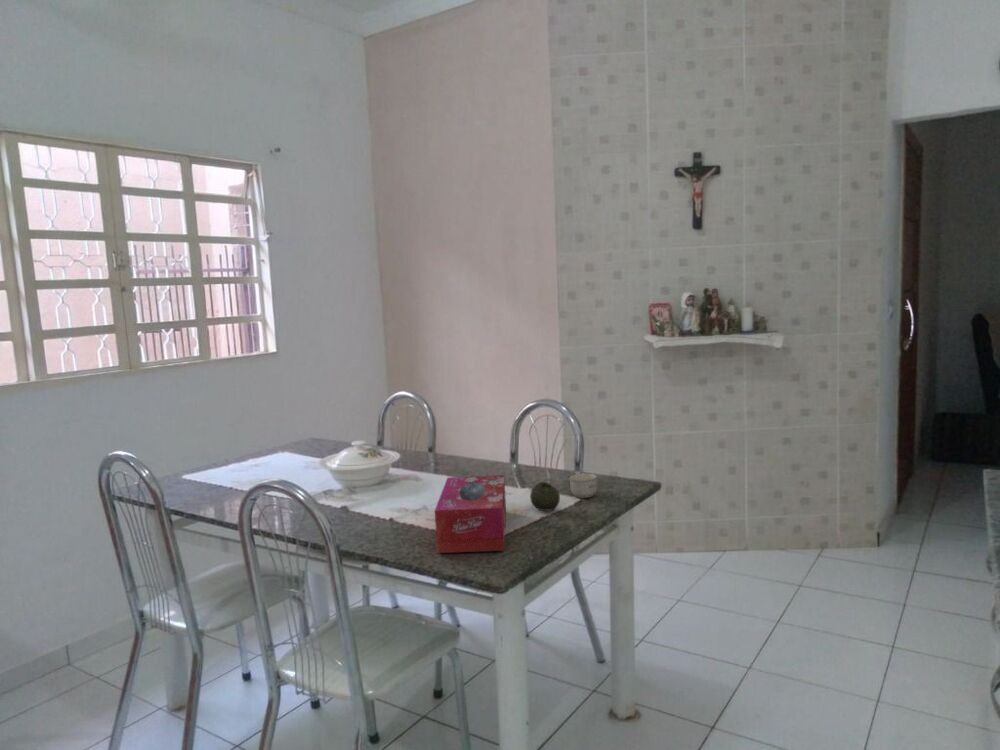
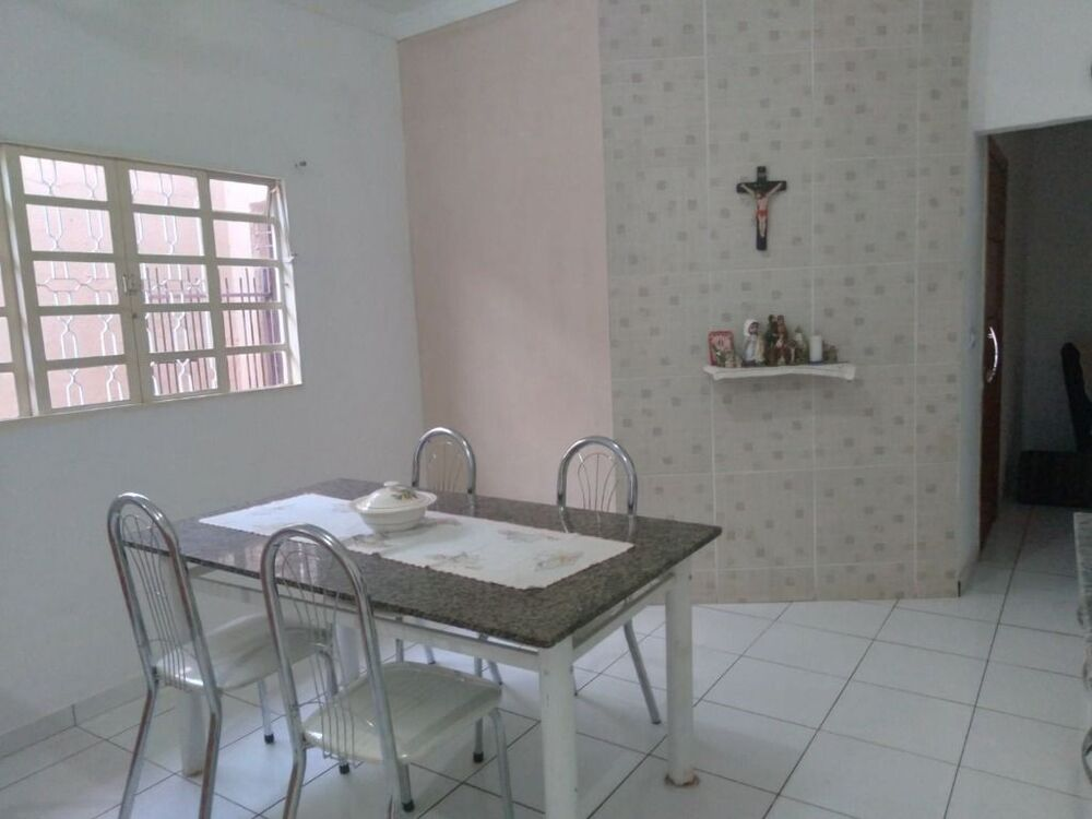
- fruit [529,481,561,512]
- cup [568,472,598,499]
- tissue box [434,474,507,554]
